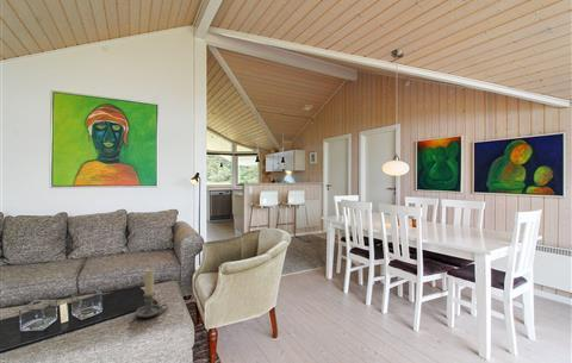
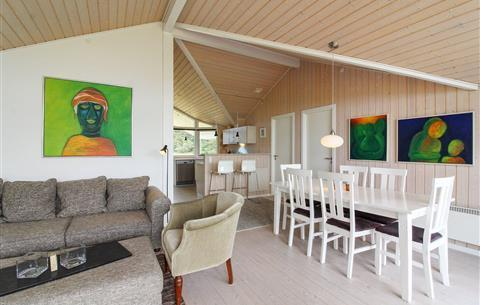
- candle holder [135,268,169,319]
